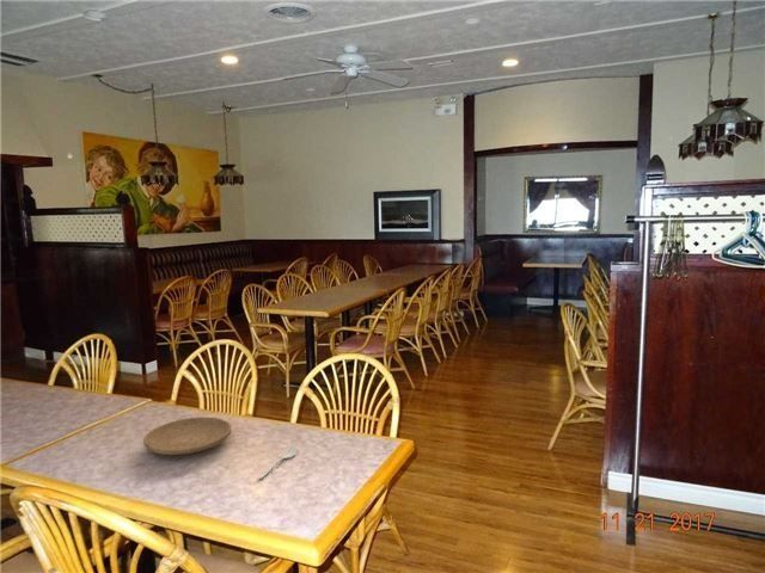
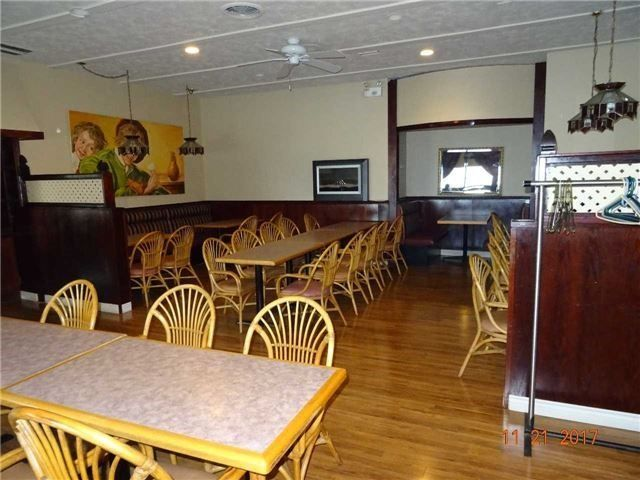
- spoon [257,444,298,480]
- plate [142,417,232,456]
